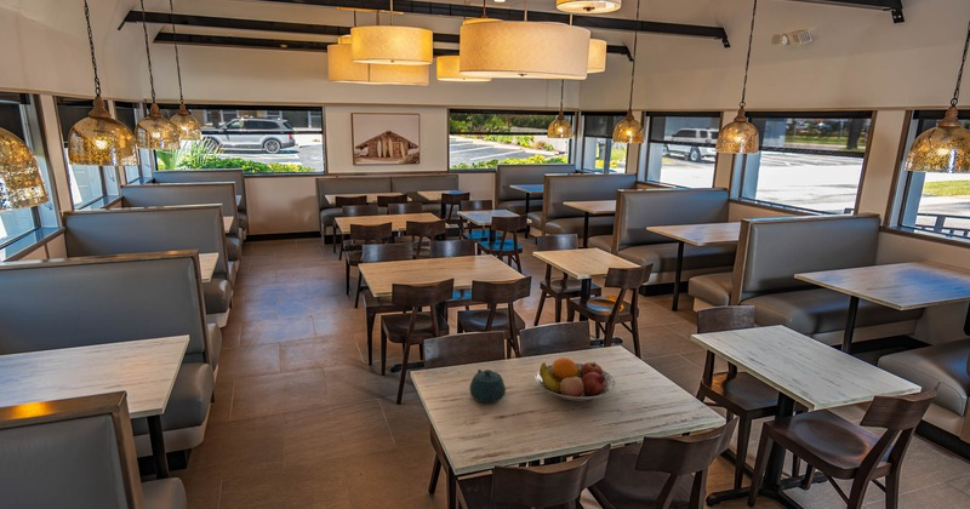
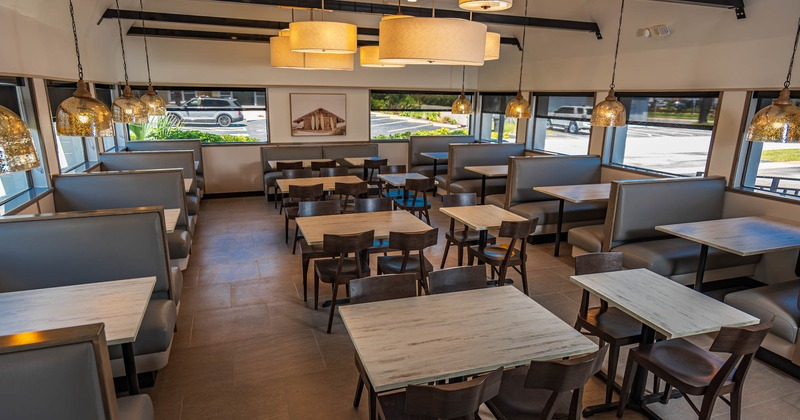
- teapot [468,368,507,404]
- fruit bowl [534,356,617,402]
